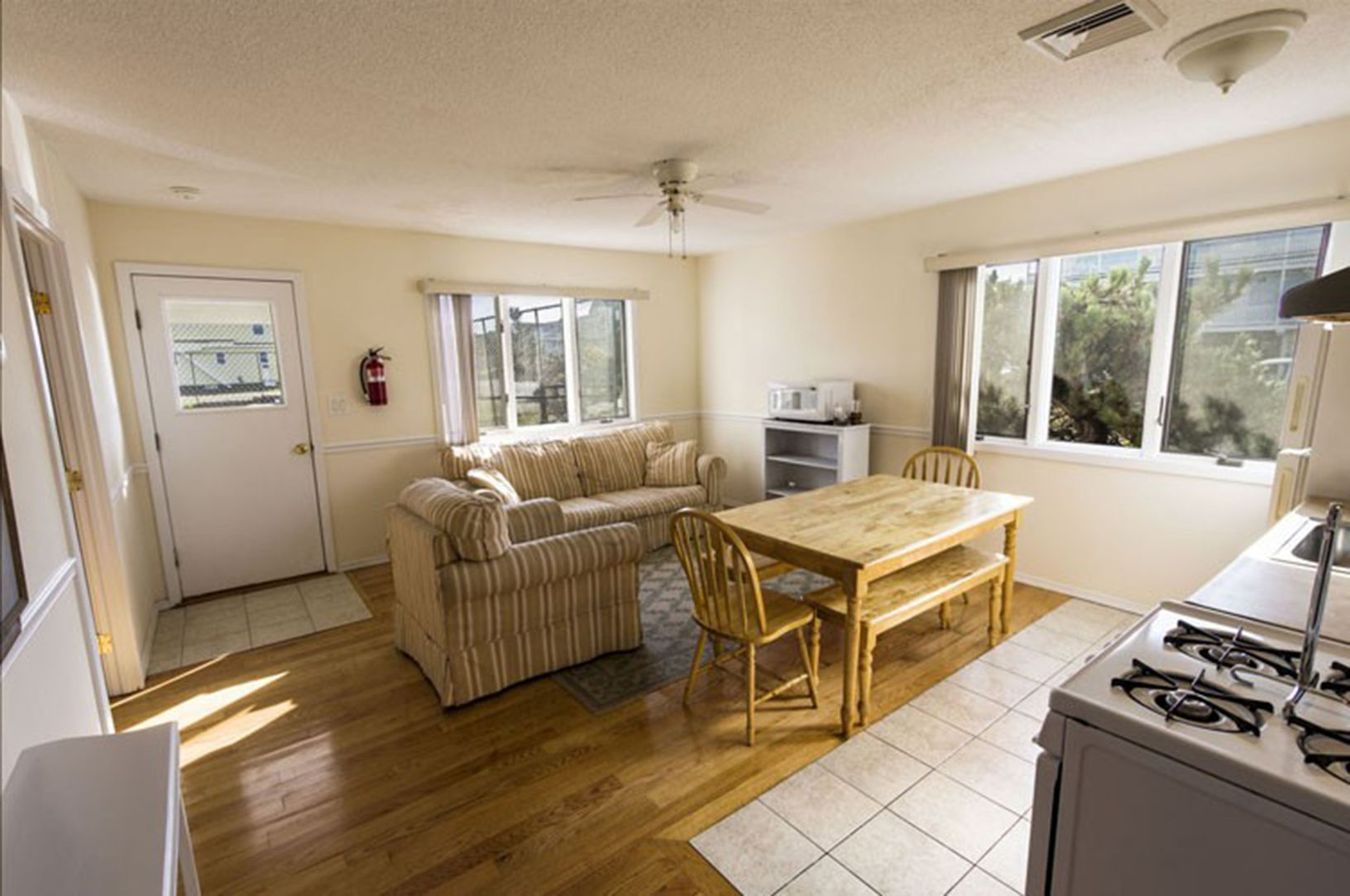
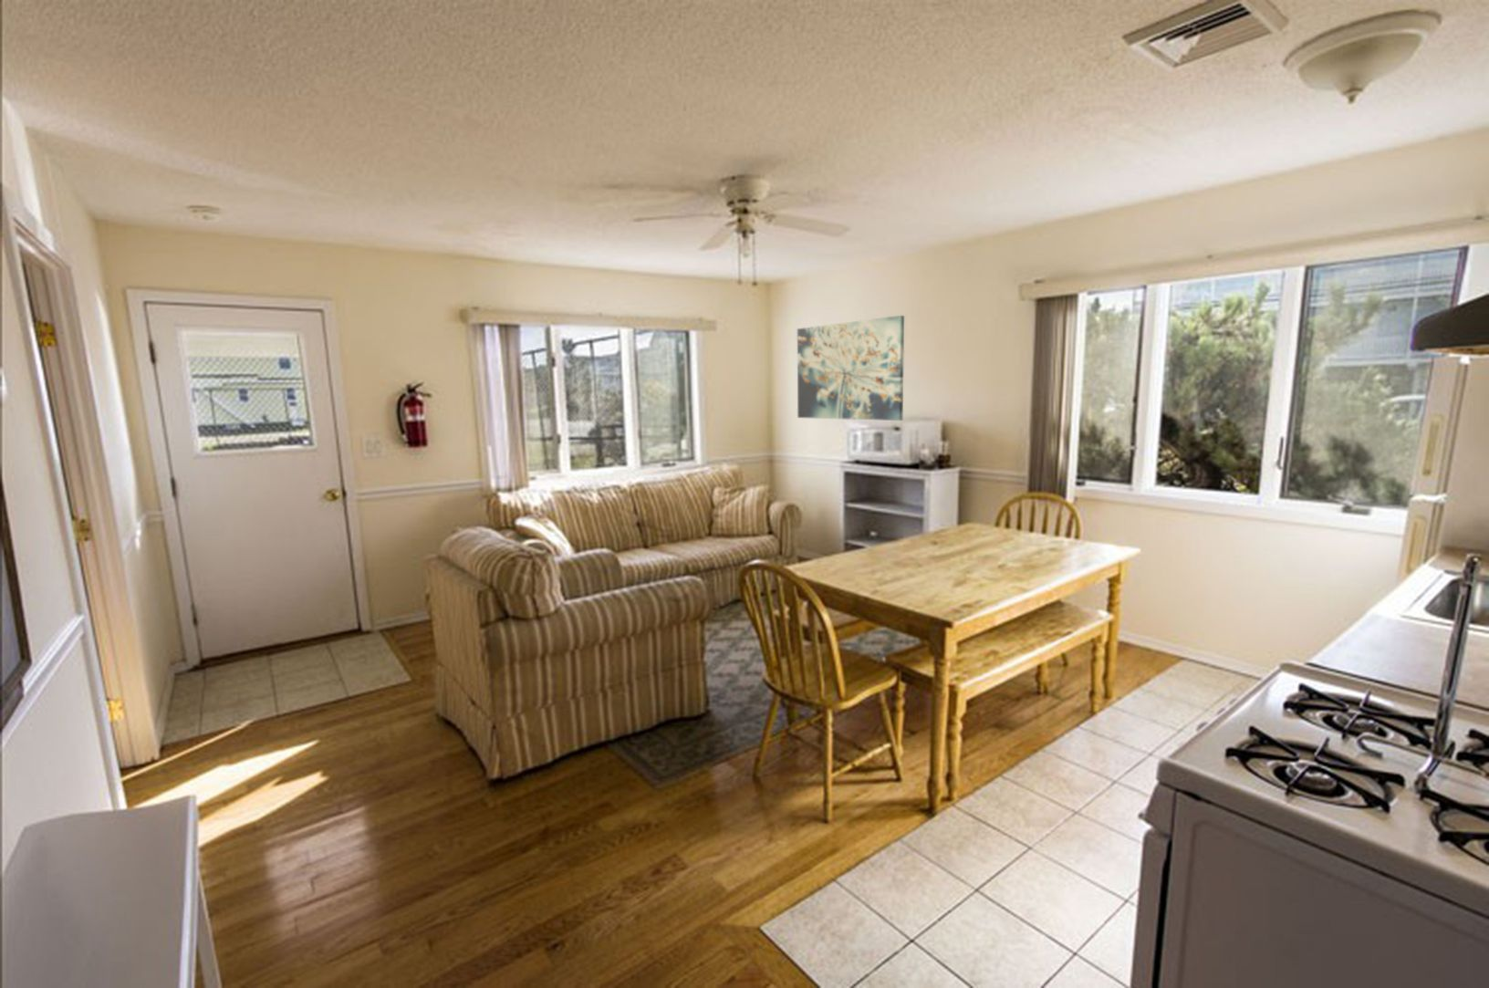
+ wall art [796,314,906,421]
